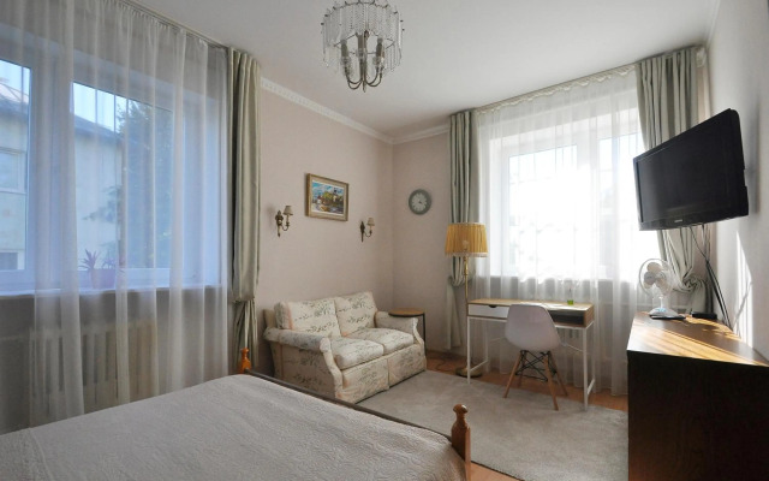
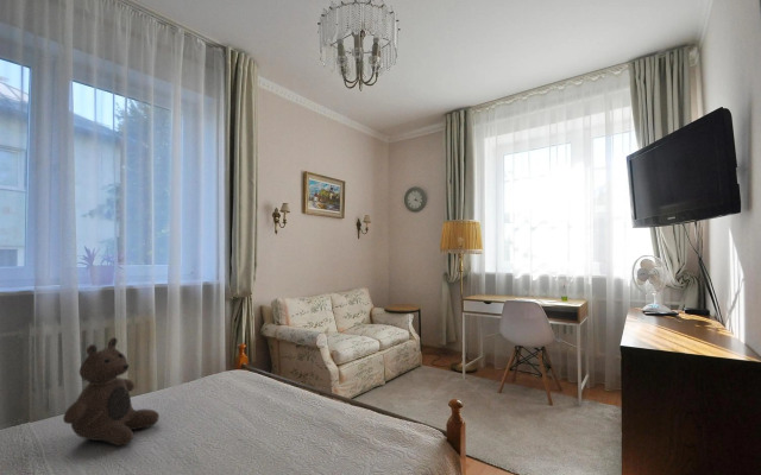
+ teddy bear [62,336,161,446]
